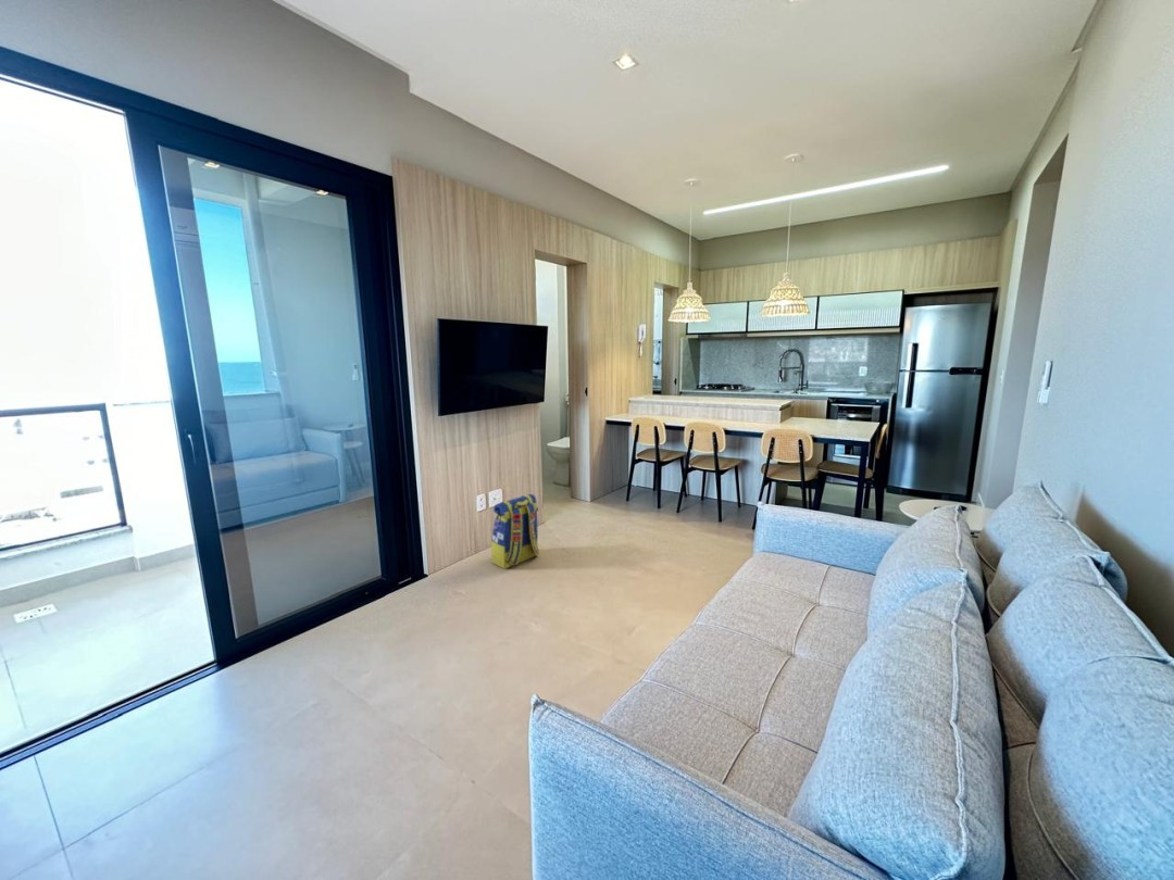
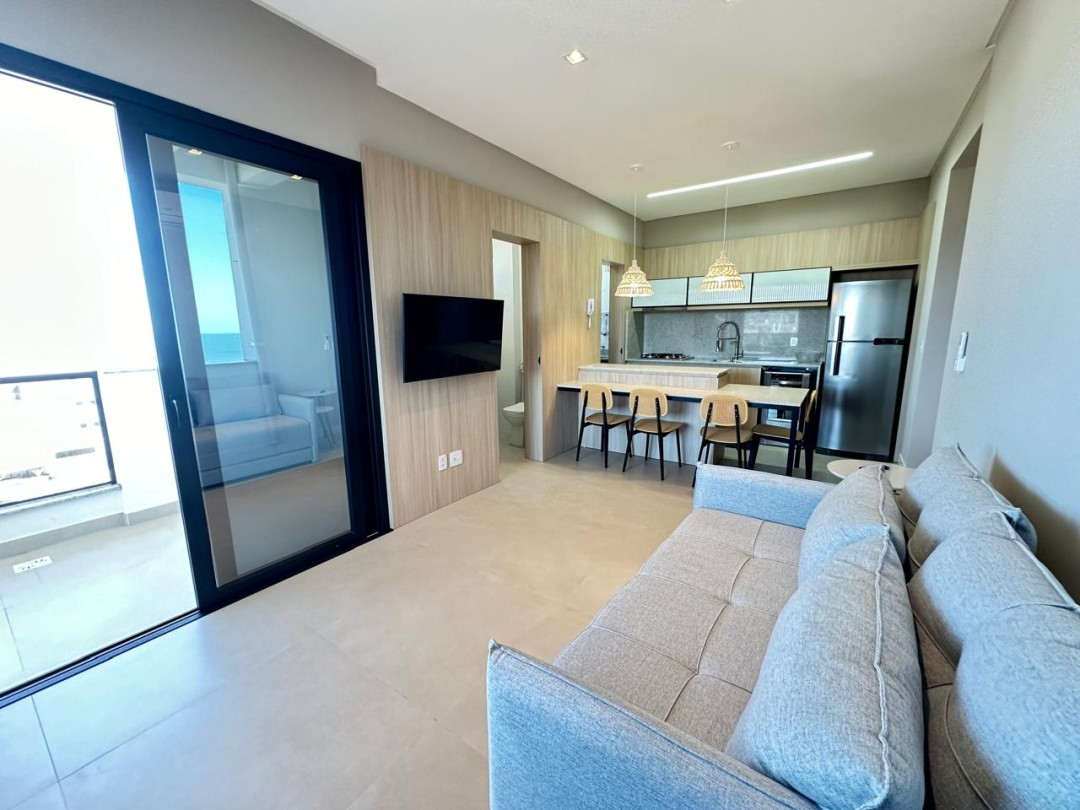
- backpack [490,493,540,570]
